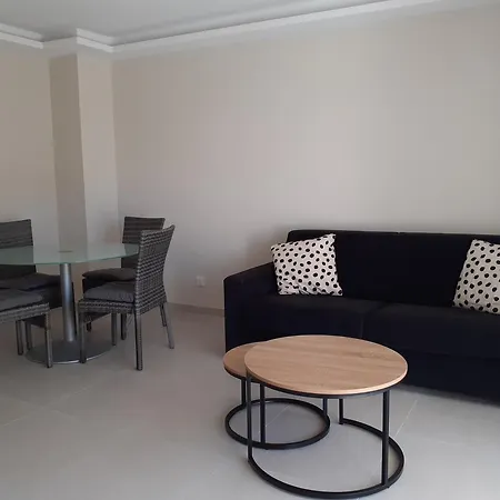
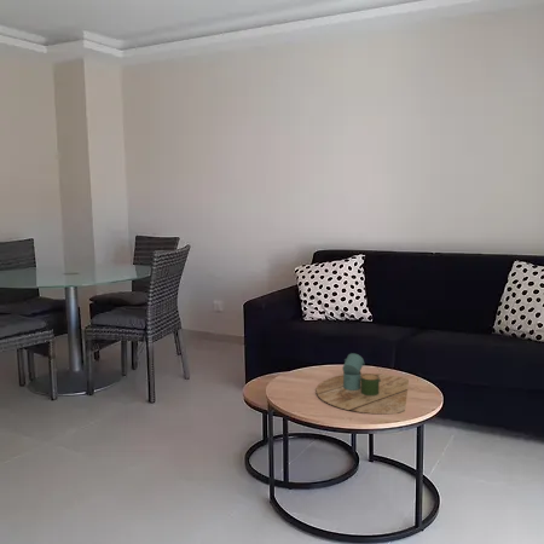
+ decorative tray [316,352,410,415]
